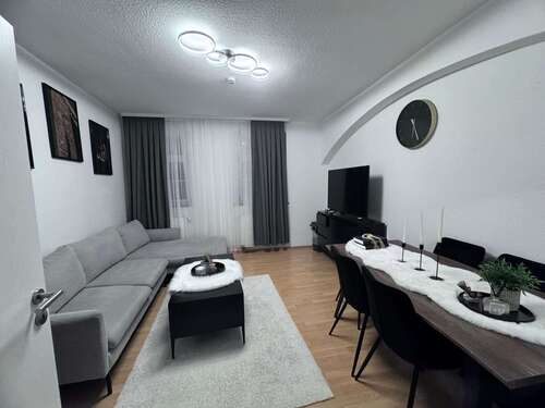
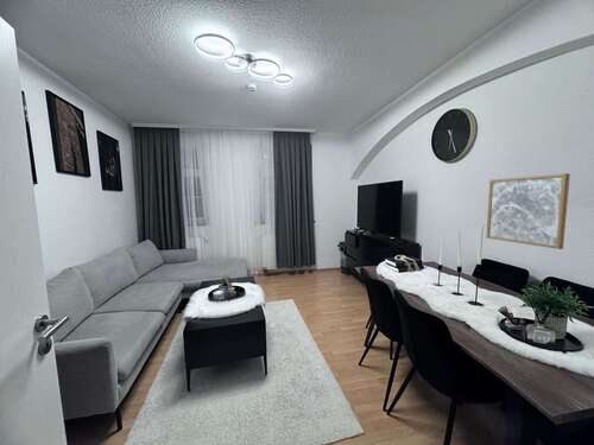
+ wall art [485,172,571,250]
